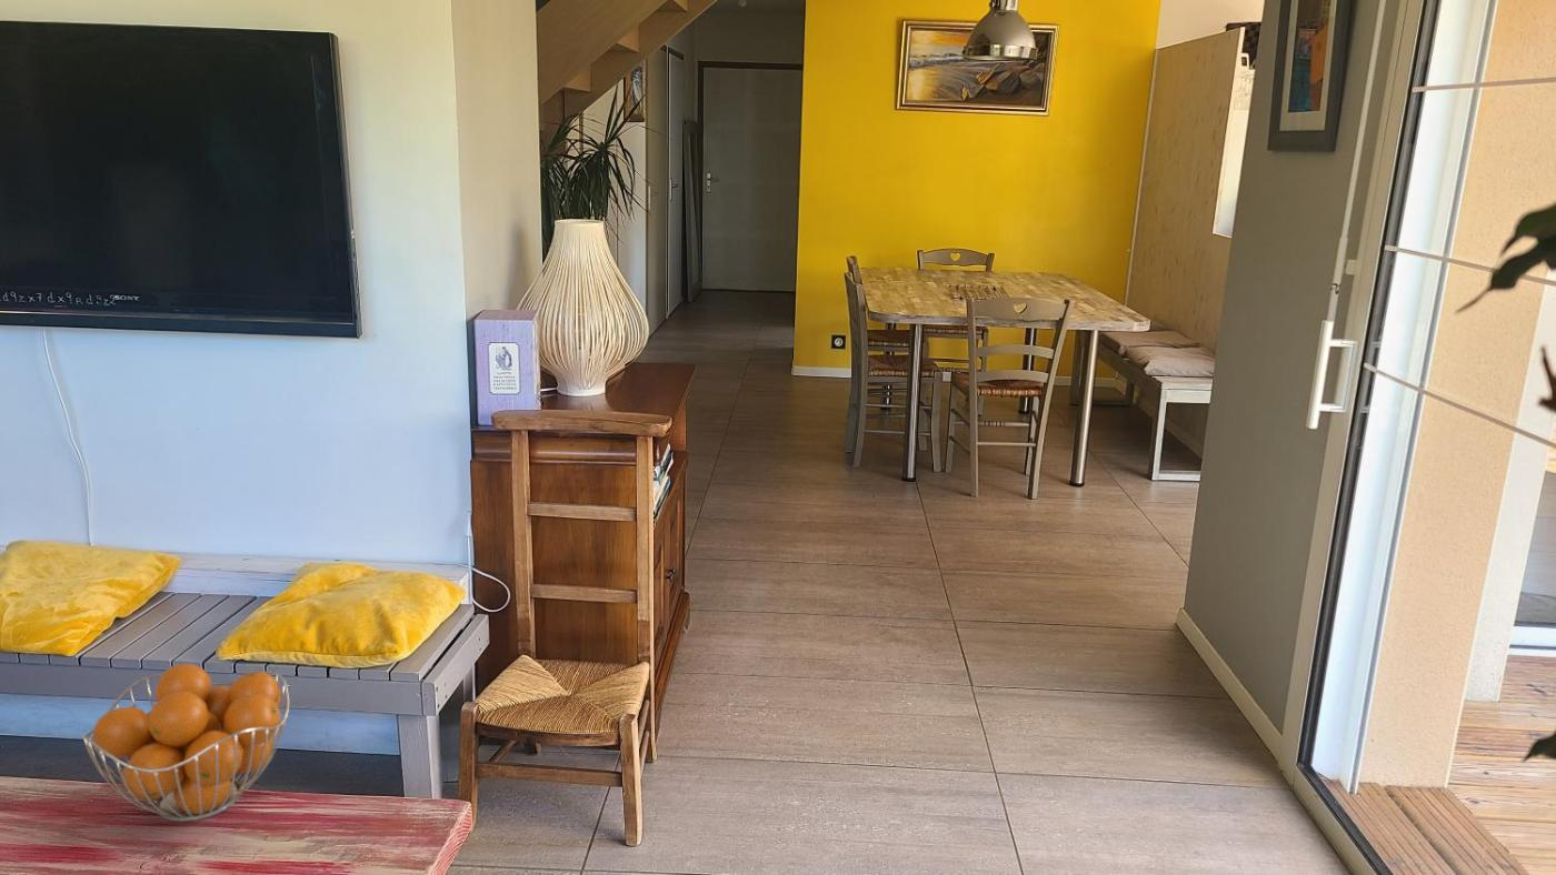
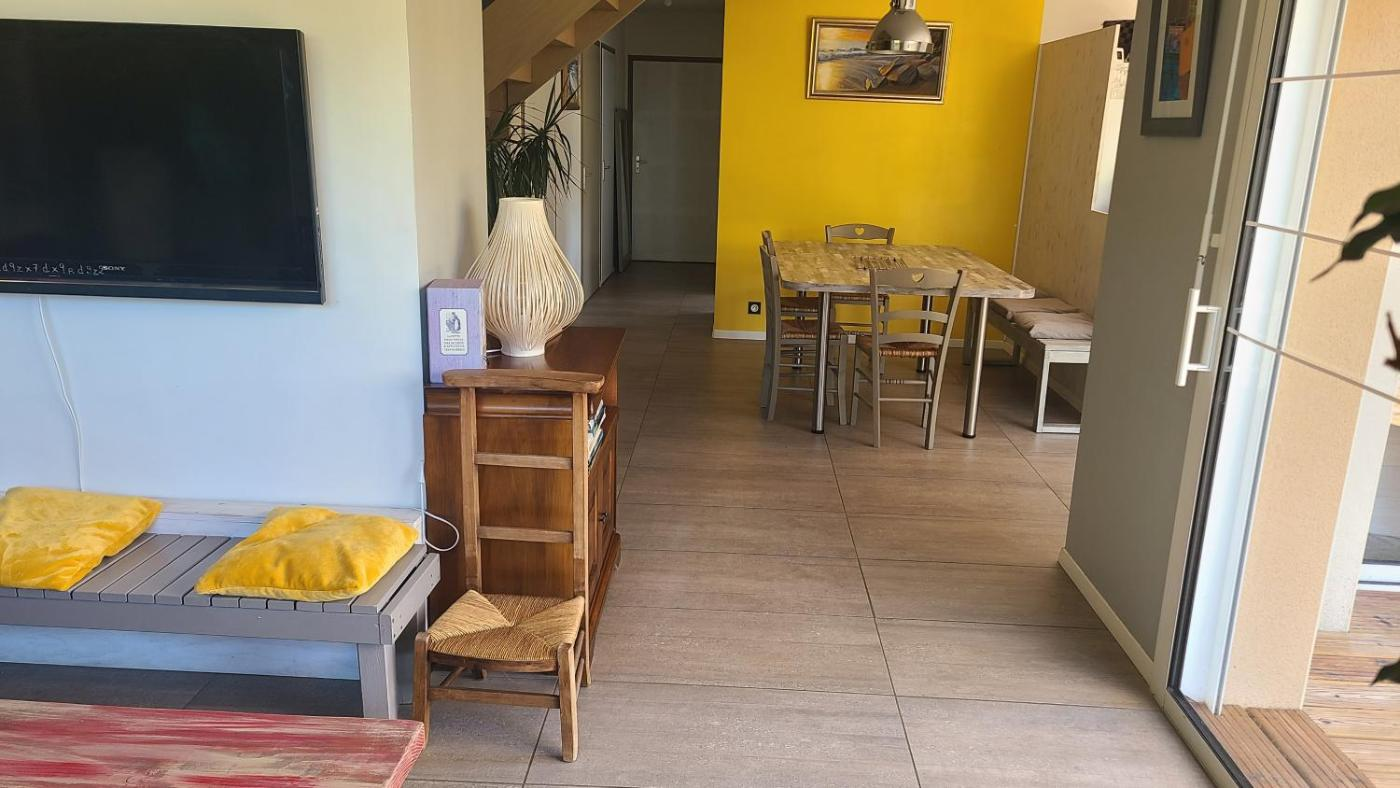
- fruit basket [81,662,290,823]
